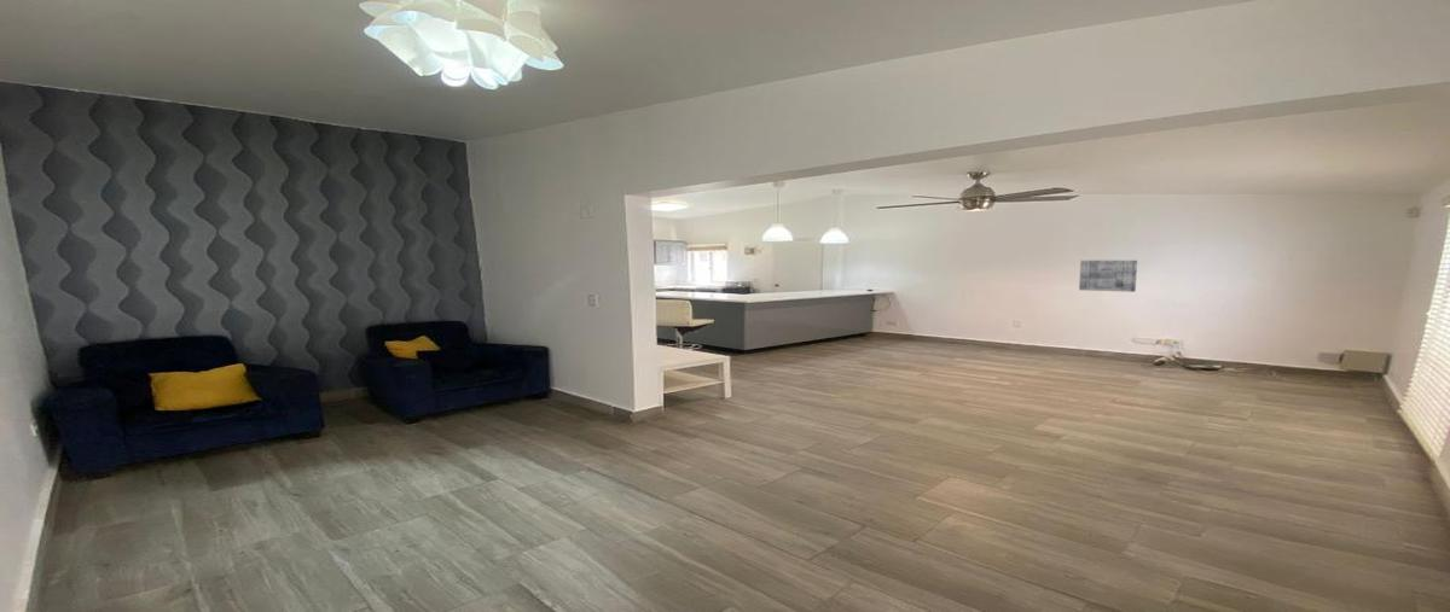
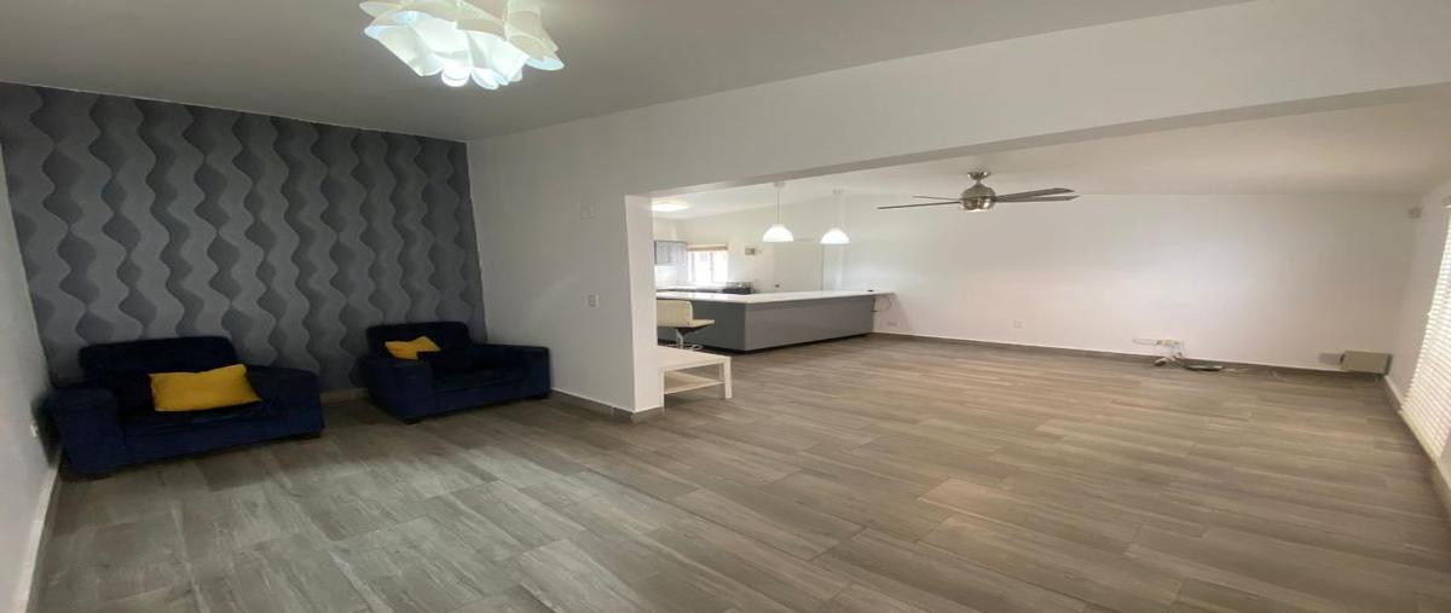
- wall art [1078,260,1138,293]
